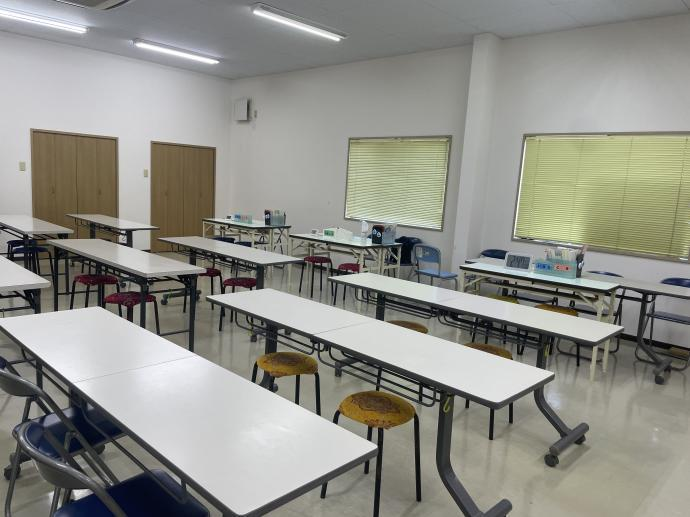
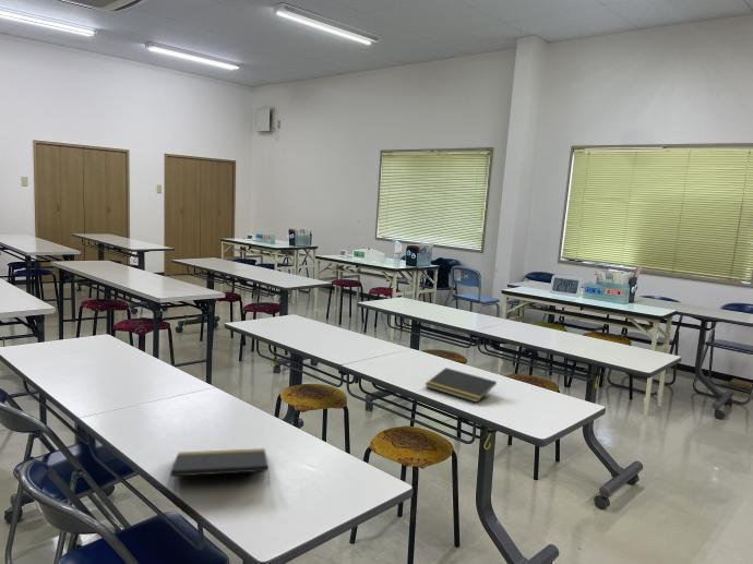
+ notepad [425,367,498,404]
+ notepad [169,447,271,482]
